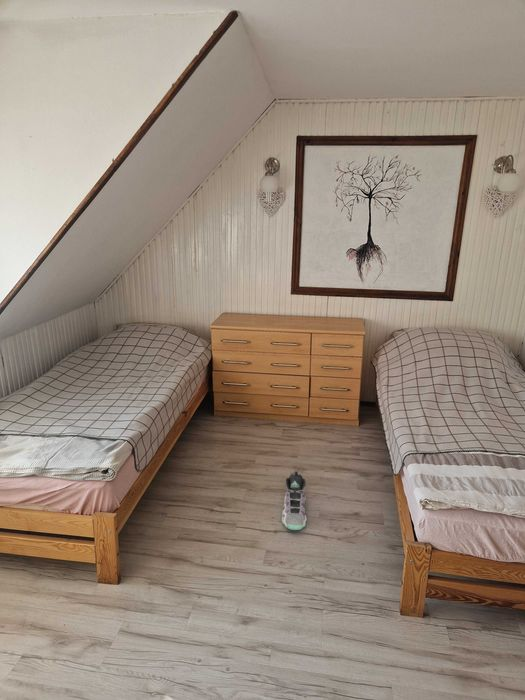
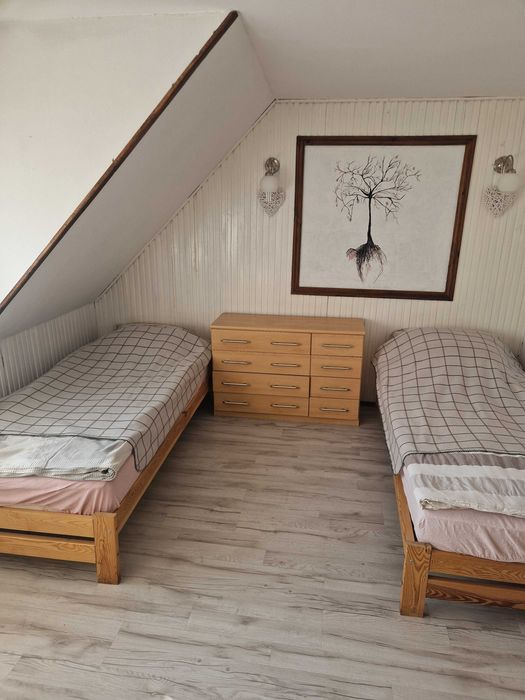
- sneaker [281,470,308,531]
